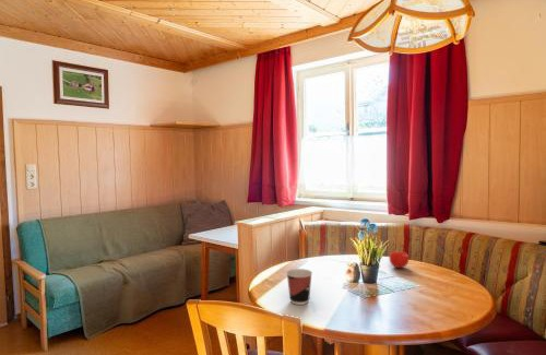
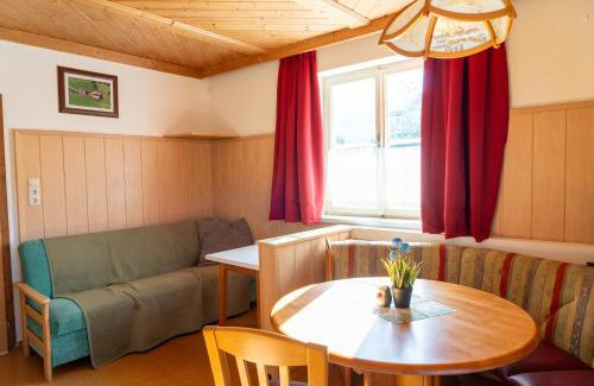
- fruit [389,248,410,269]
- cup [285,268,313,306]
